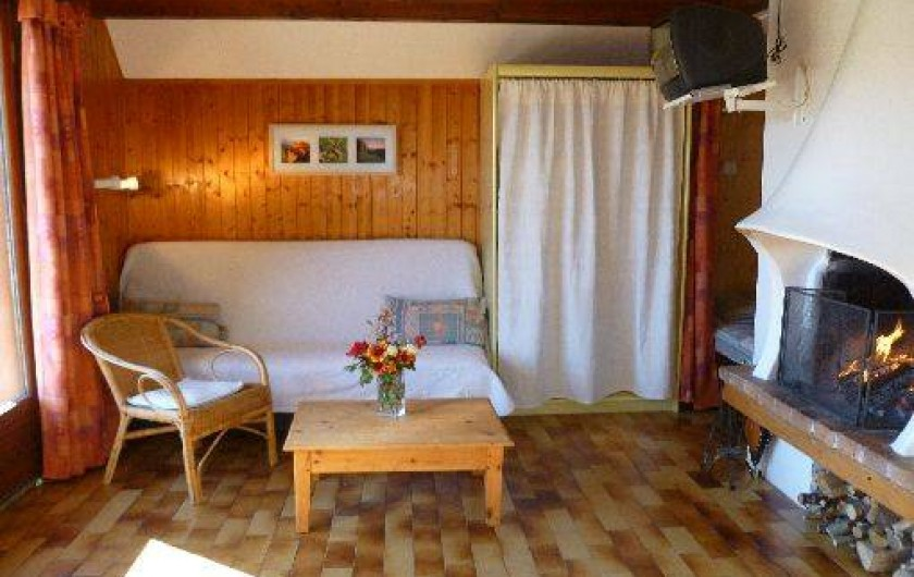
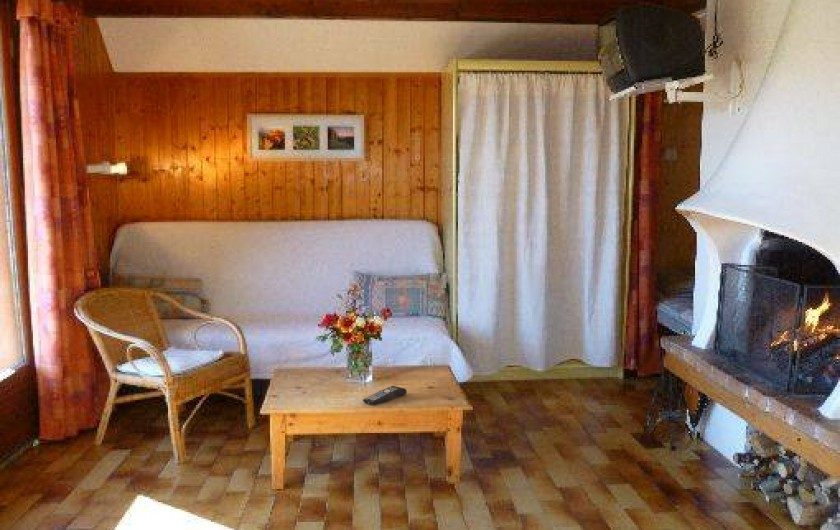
+ remote control [362,385,408,406]
